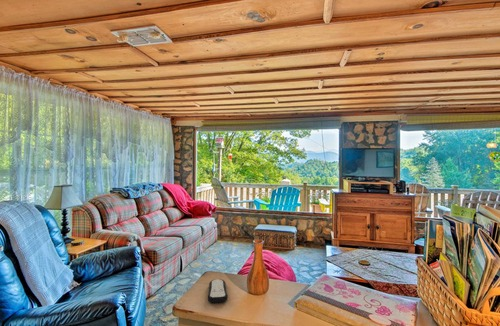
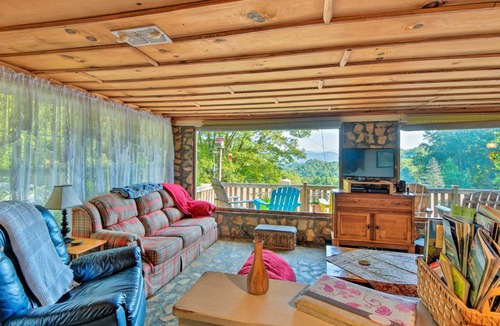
- remote control [207,278,229,304]
